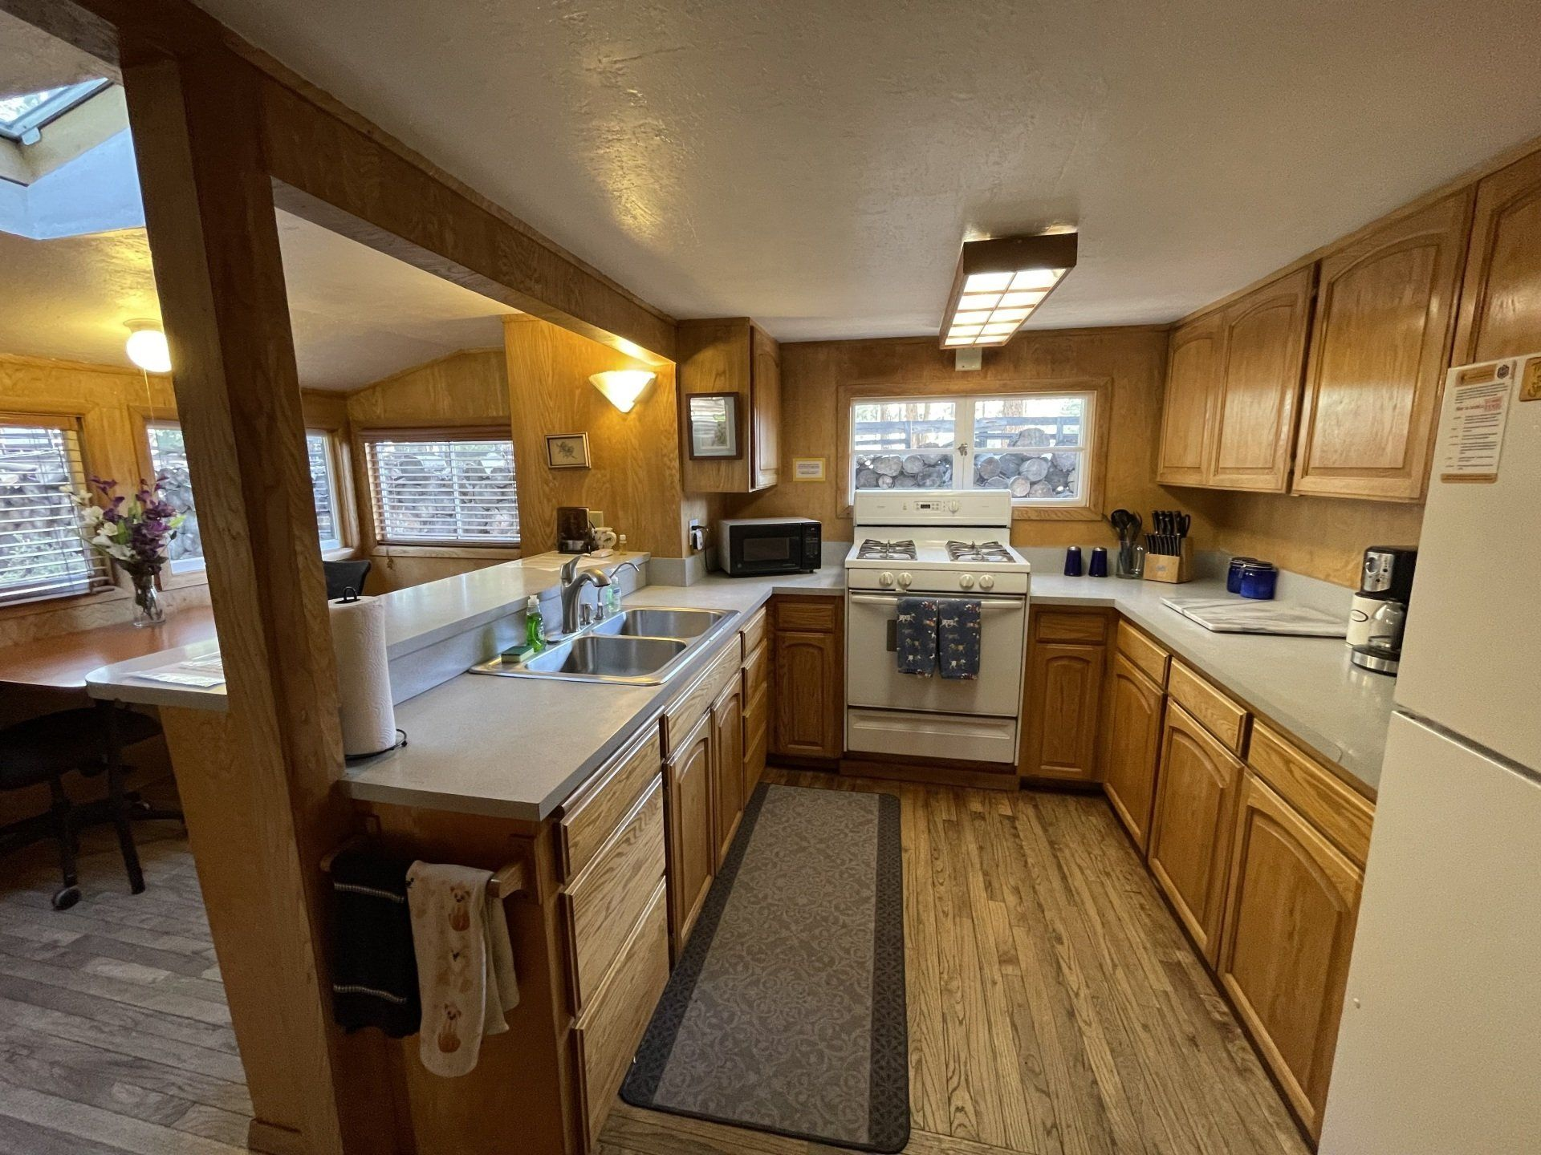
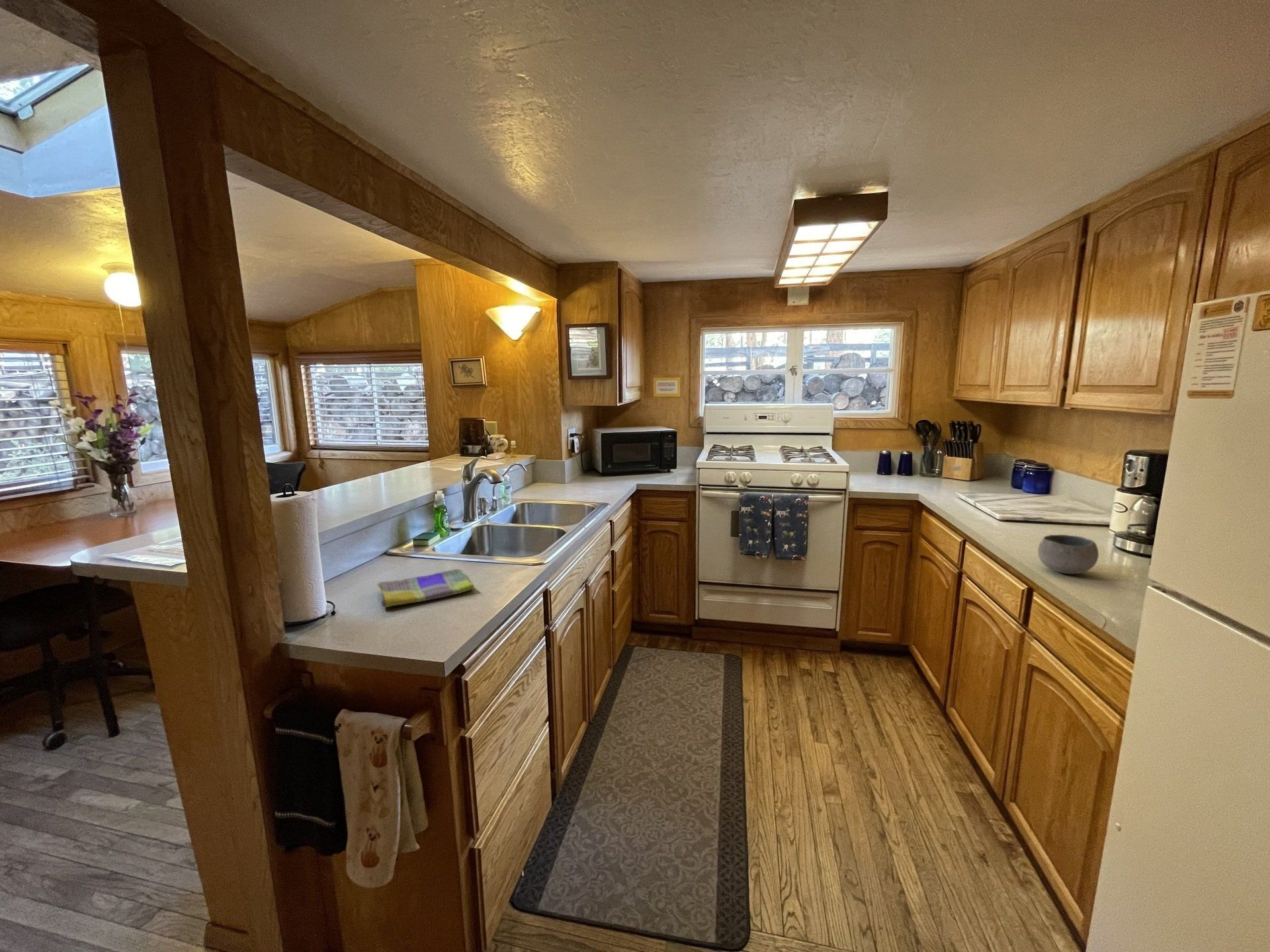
+ bowl [1037,534,1099,575]
+ dish towel [376,569,474,608]
